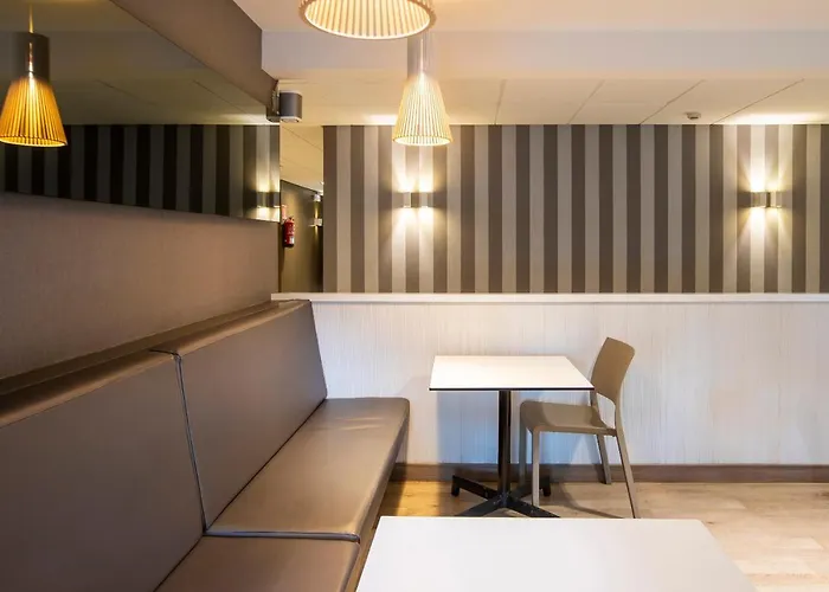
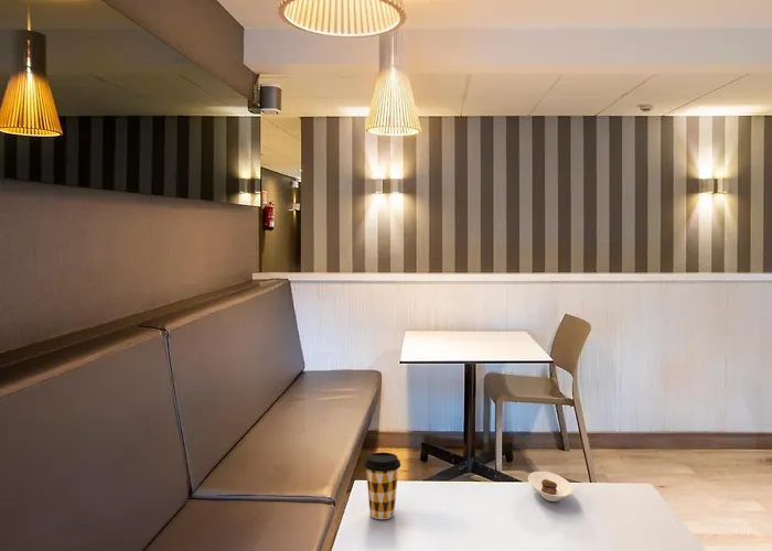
+ coffee cup [363,451,401,520]
+ saucer [527,471,573,503]
